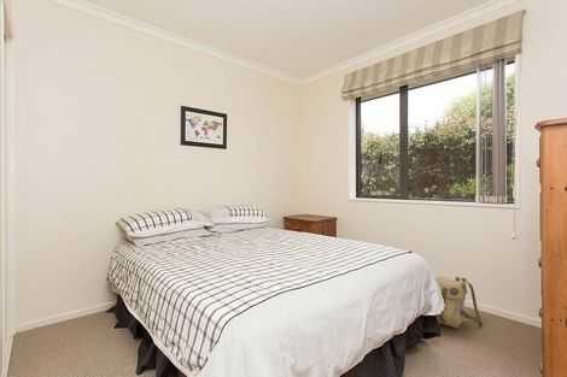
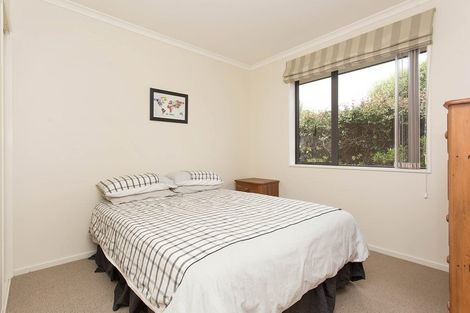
- backpack [436,276,483,329]
